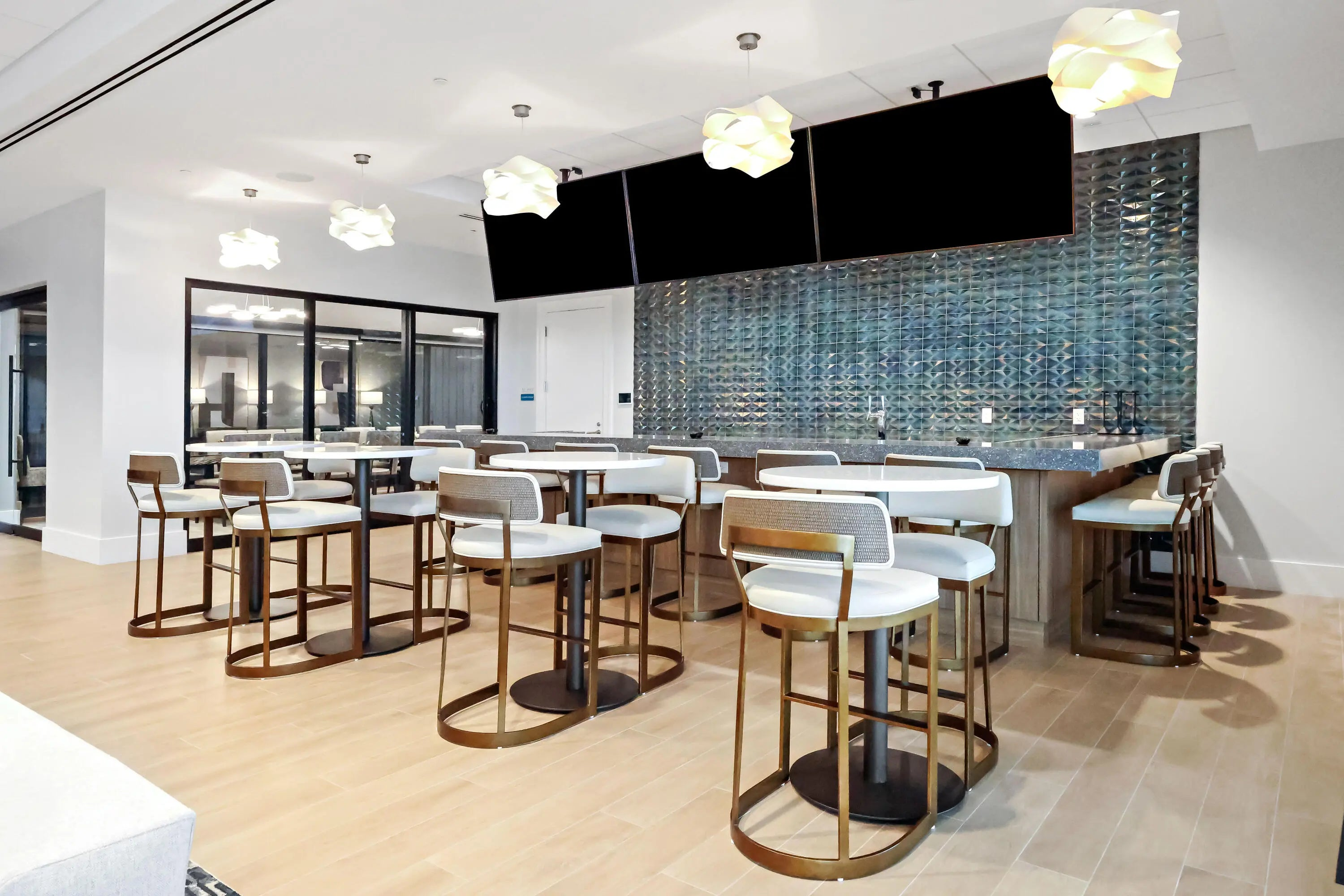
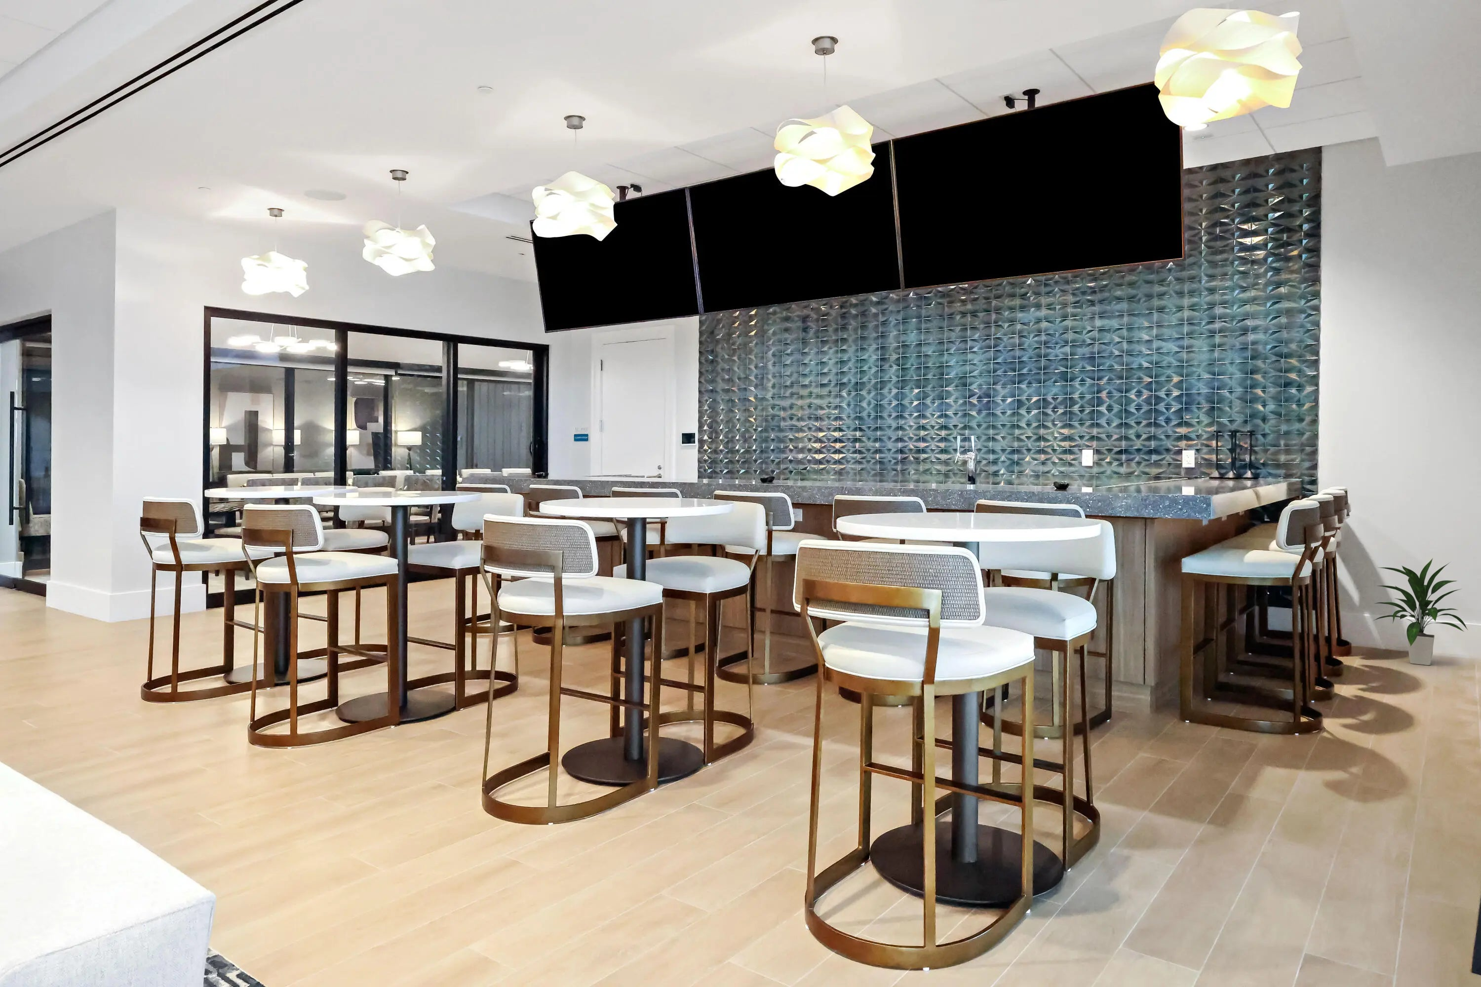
+ indoor plant [1373,558,1468,665]
